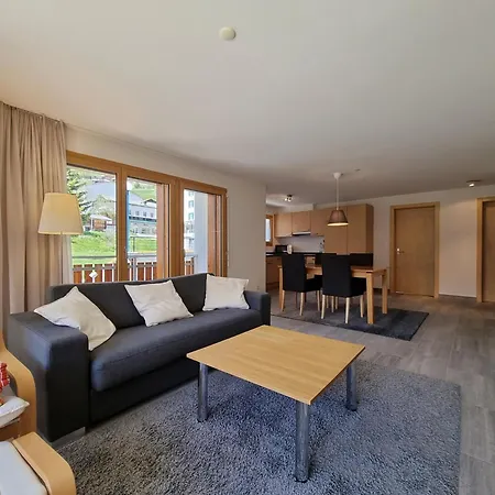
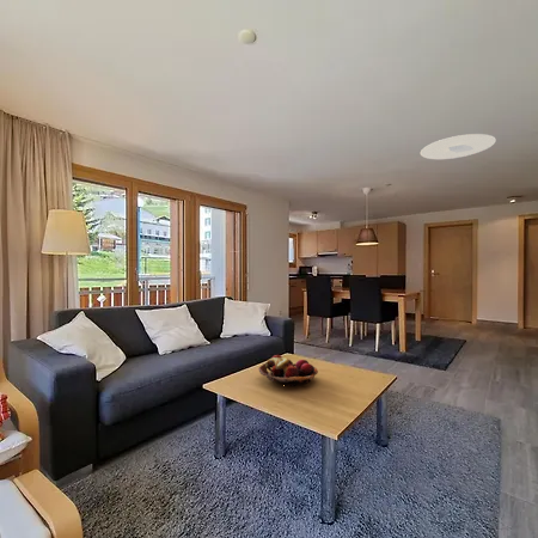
+ ceiling light [420,133,497,160]
+ fruit basket [258,354,319,387]
